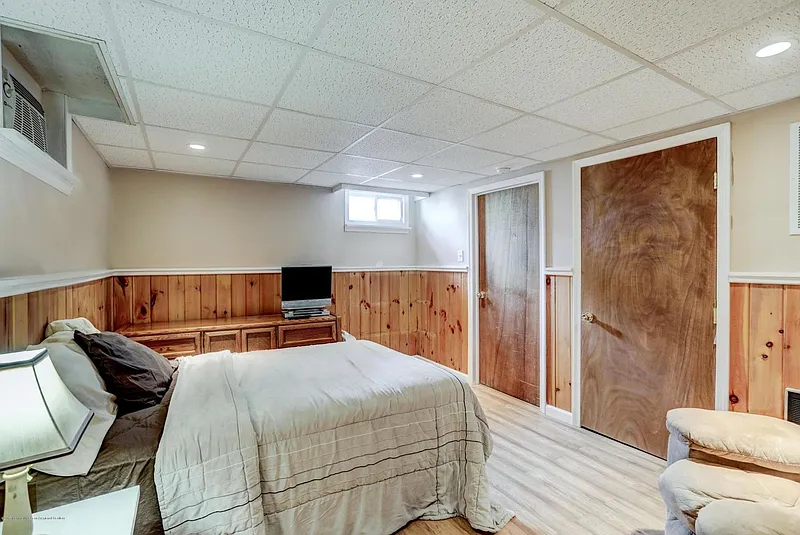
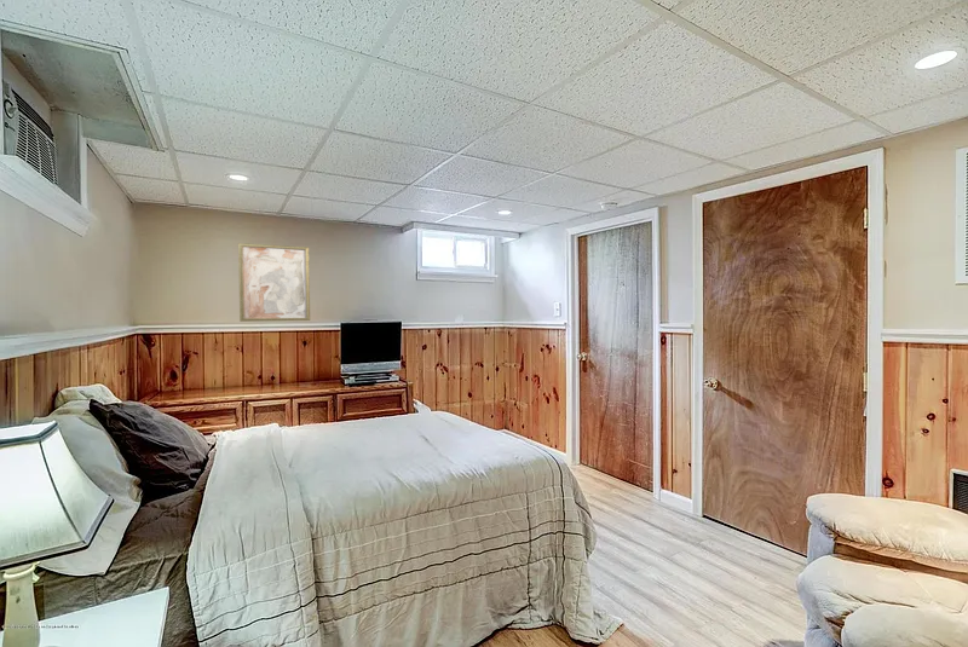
+ wall art [237,242,311,323]
